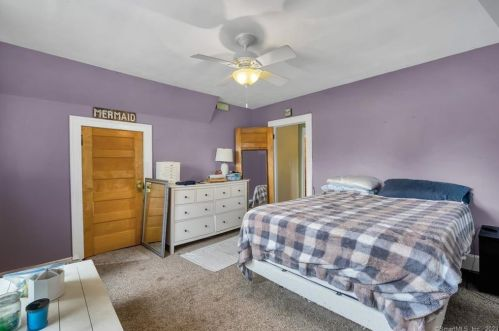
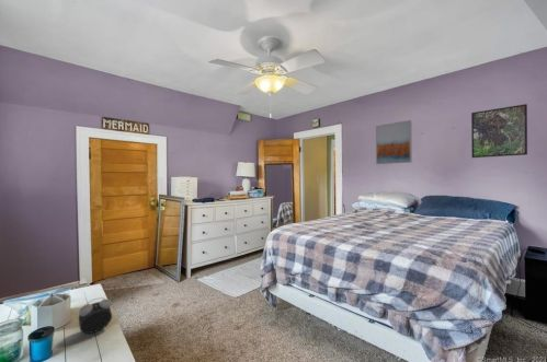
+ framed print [470,103,528,159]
+ wall art [375,119,413,165]
+ alarm clock [78,296,113,335]
